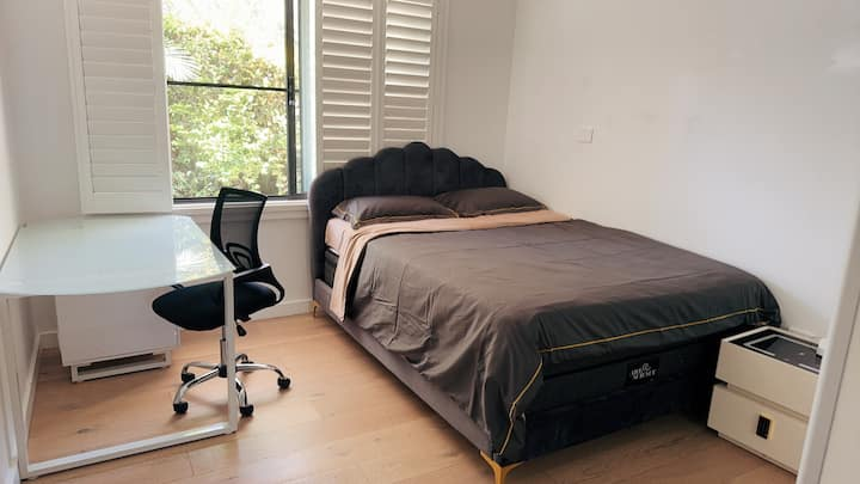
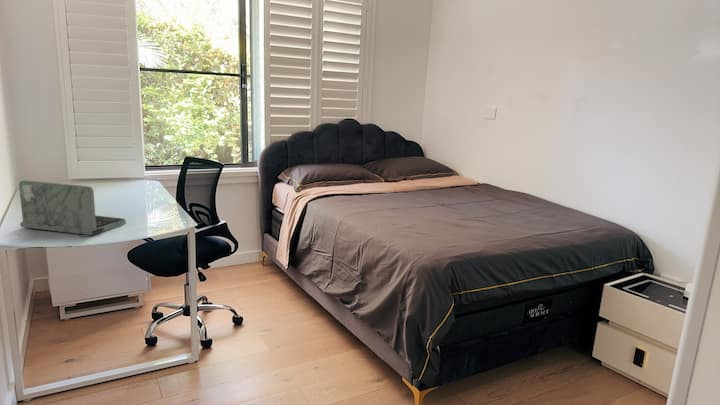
+ laptop [18,179,127,238]
